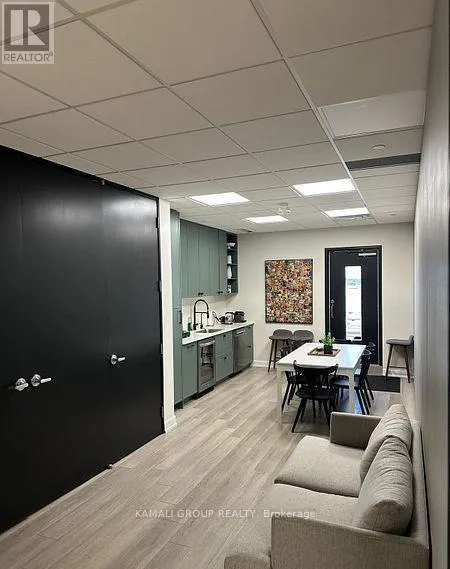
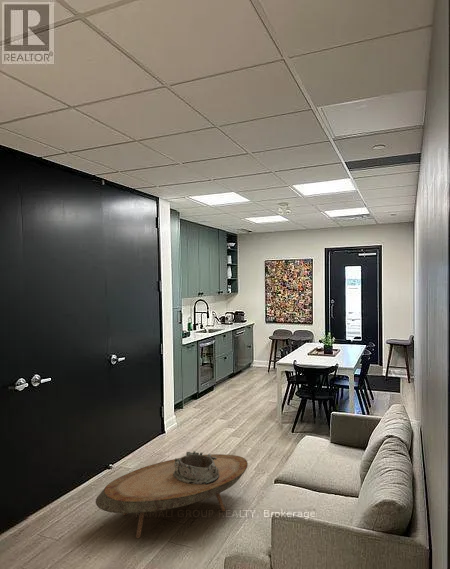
+ coffee table [95,453,249,539]
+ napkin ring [173,450,219,484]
